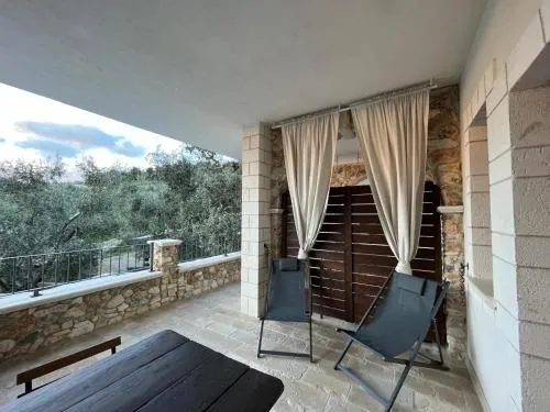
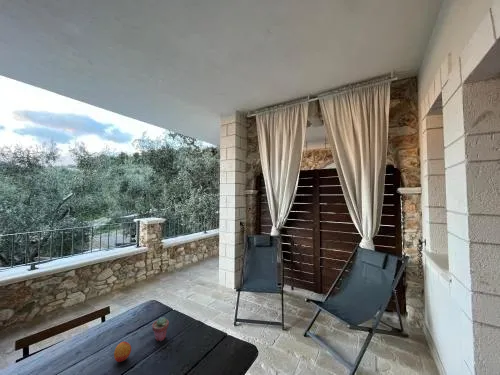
+ fruit [113,341,132,363]
+ potted succulent [151,316,170,342]
